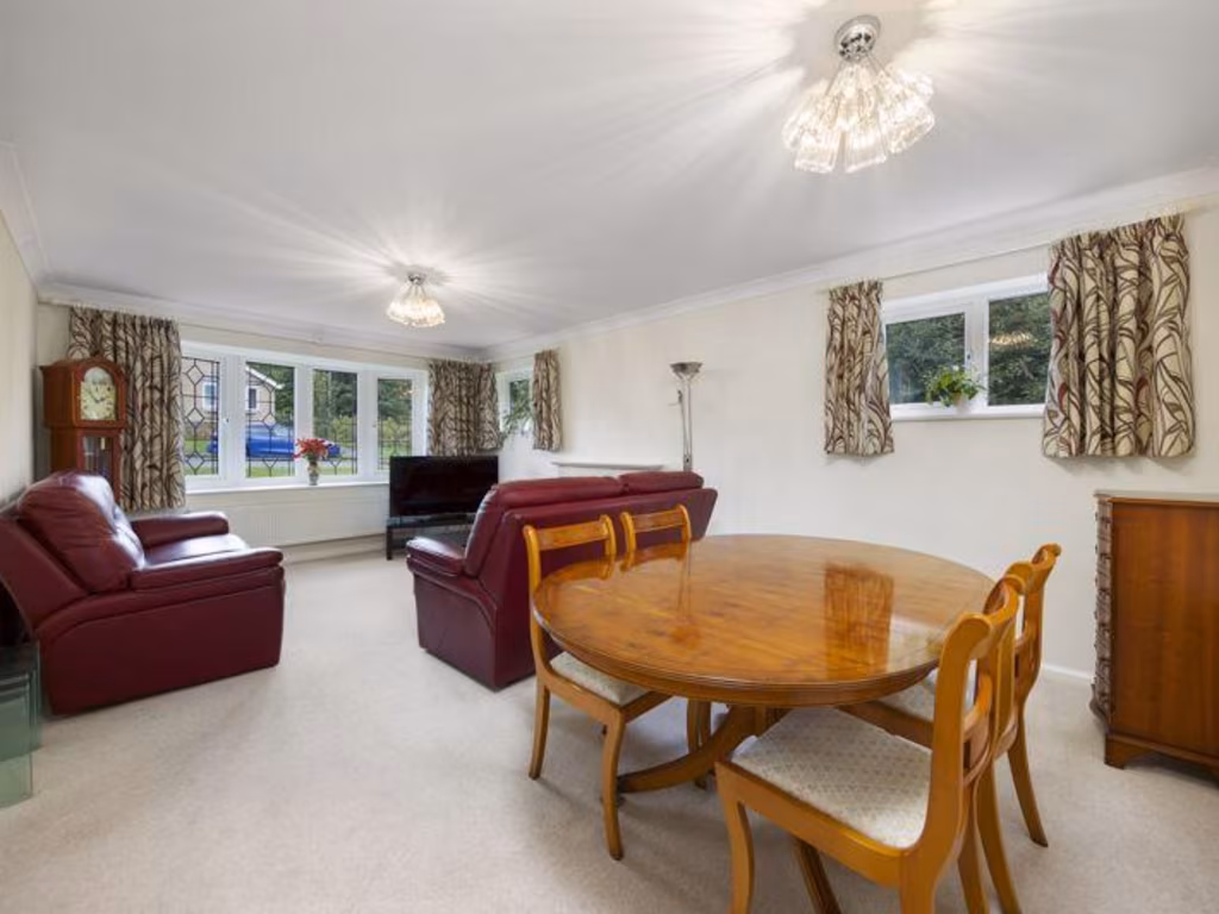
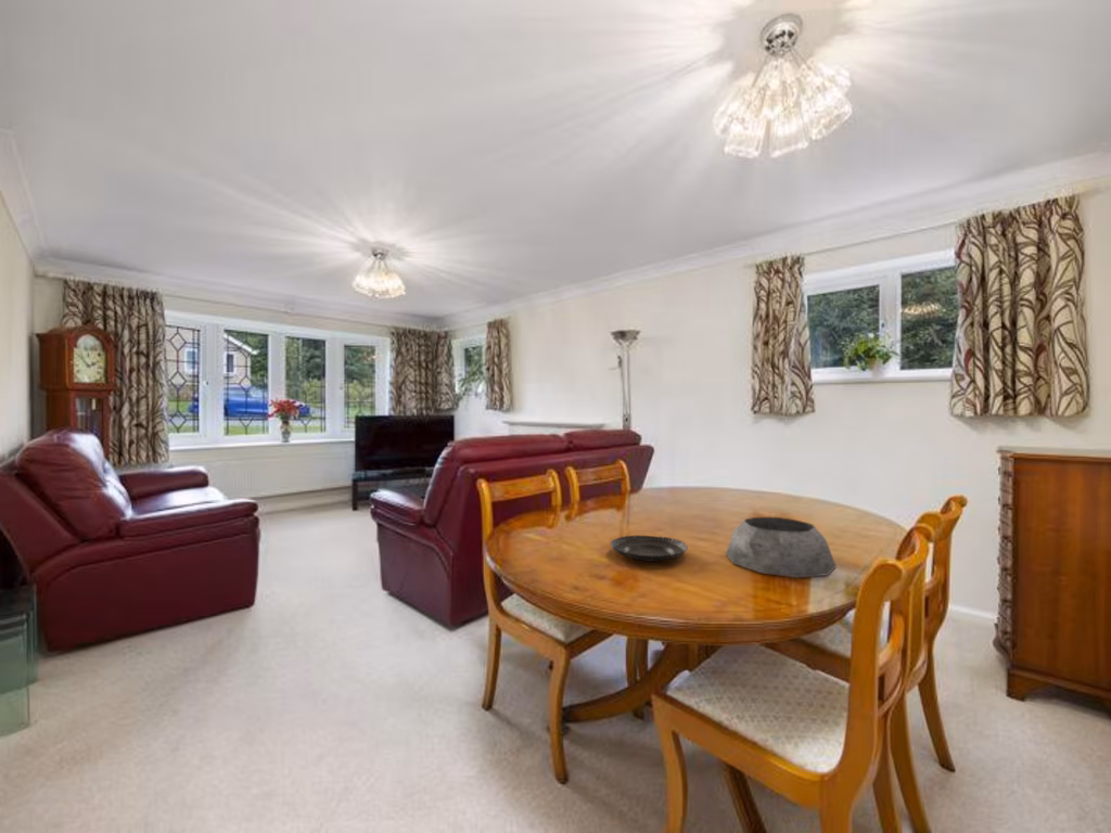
+ tart tin [609,534,689,563]
+ plant pot [725,516,837,578]
